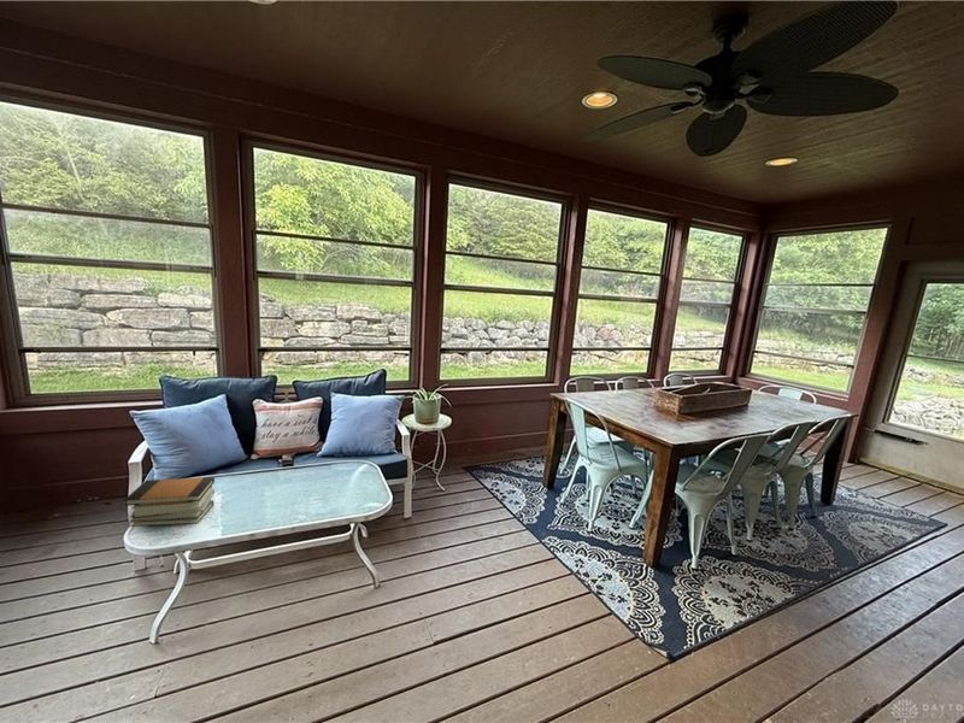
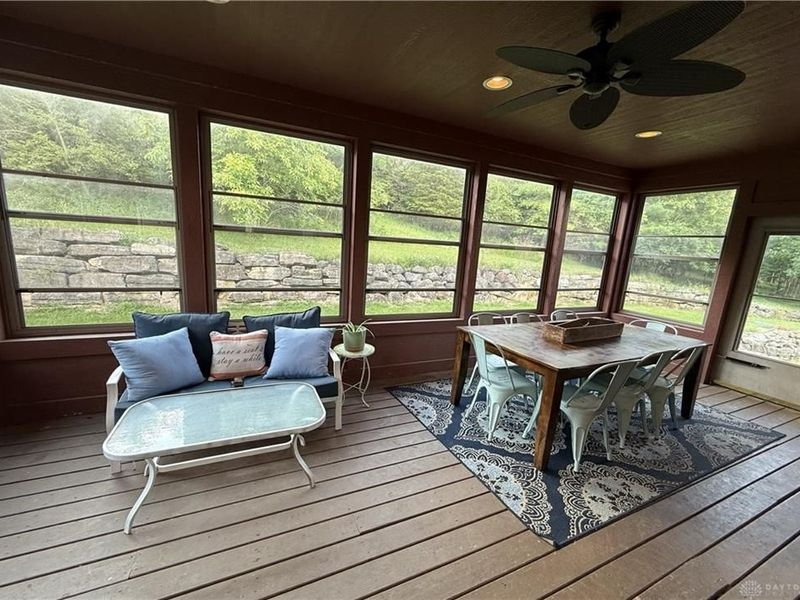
- book stack [123,476,216,528]
